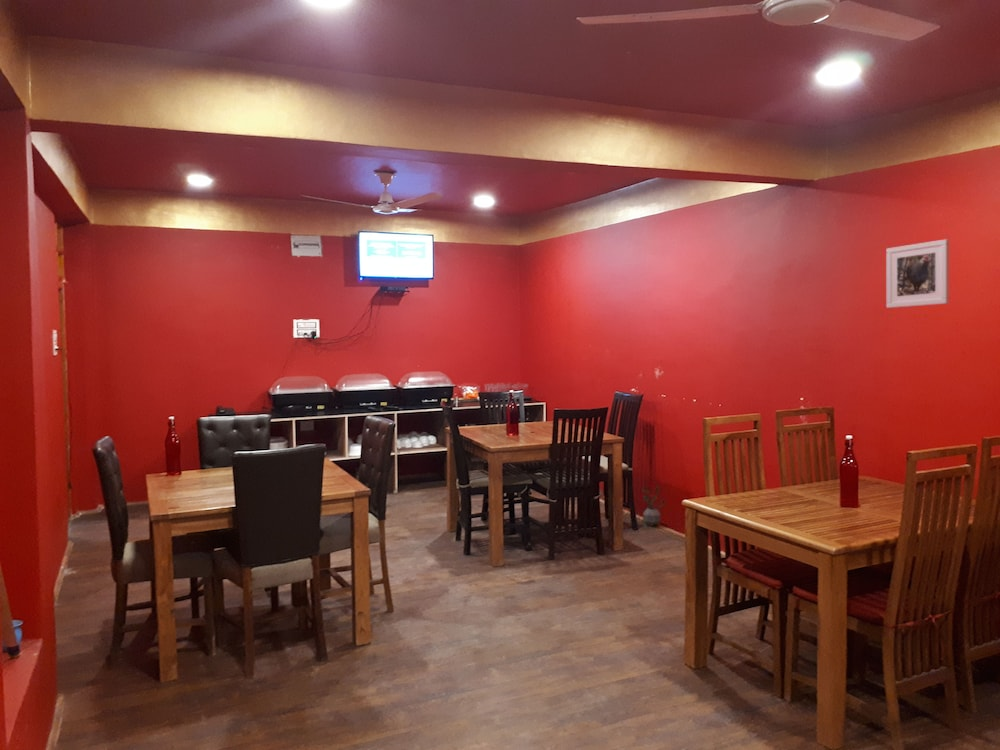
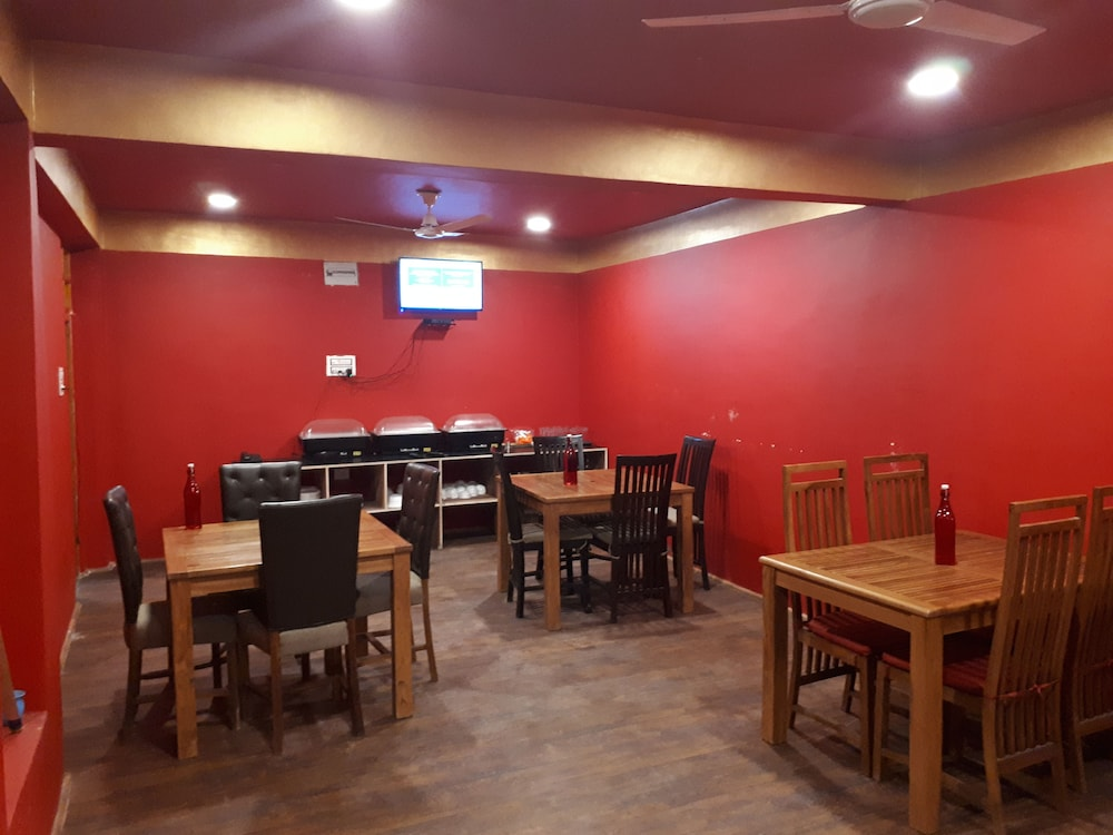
- potted plant [641,485,666,527]
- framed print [885,238,950,309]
